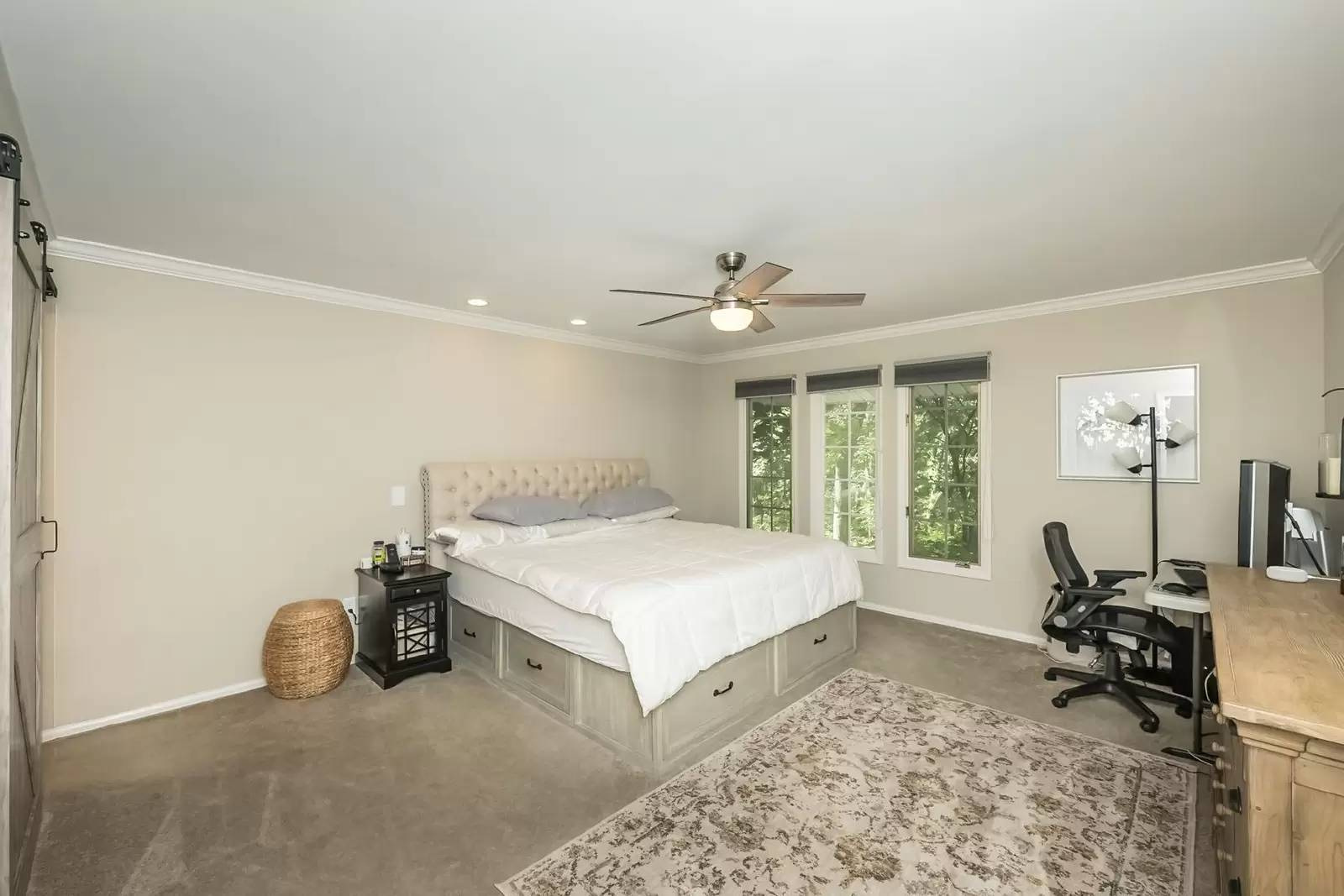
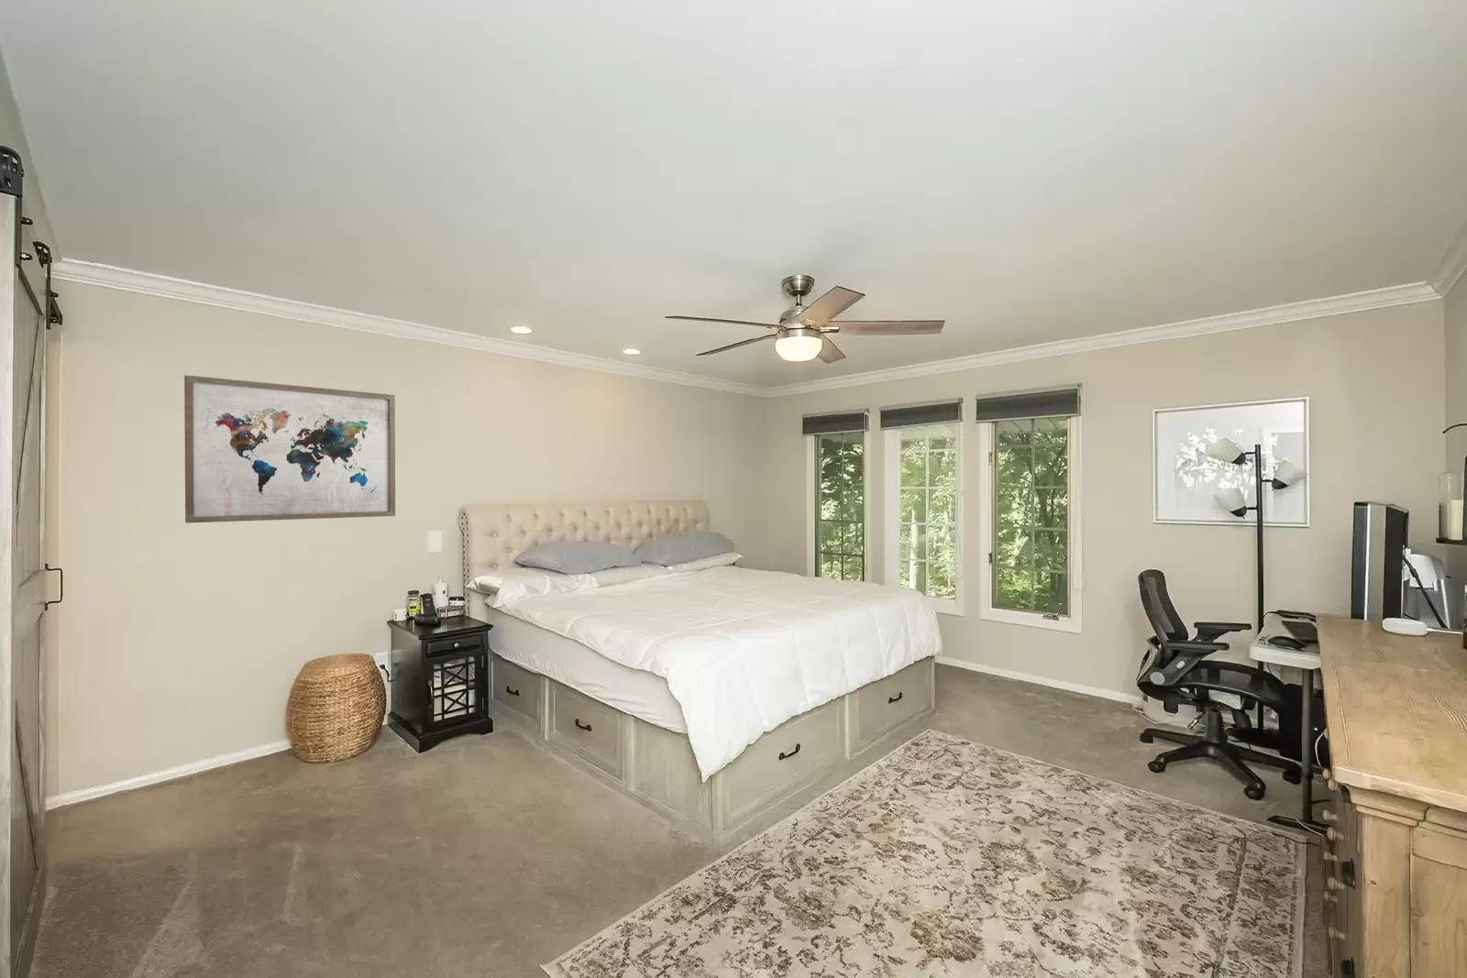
+ wall art [183,374,396,524]
